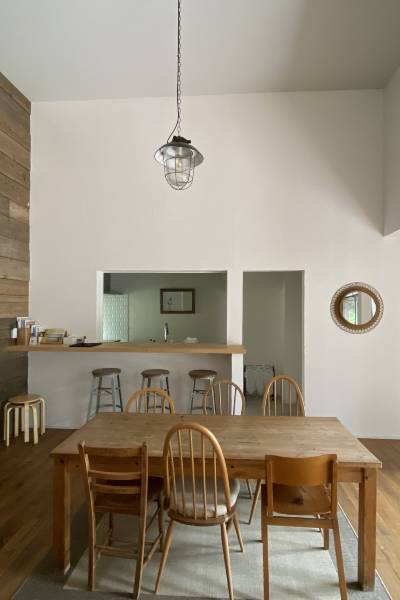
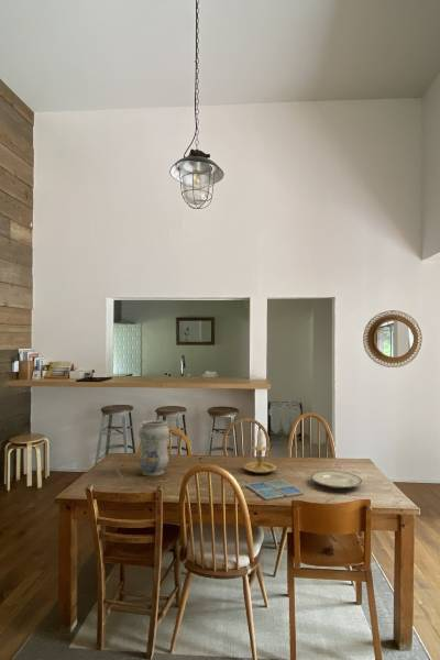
+ plate [309,470,363,490]
+ drink coaster [245,479,305,501]
+ vase [138,419,170,477]
+ candle holder [242,428,278,474]
